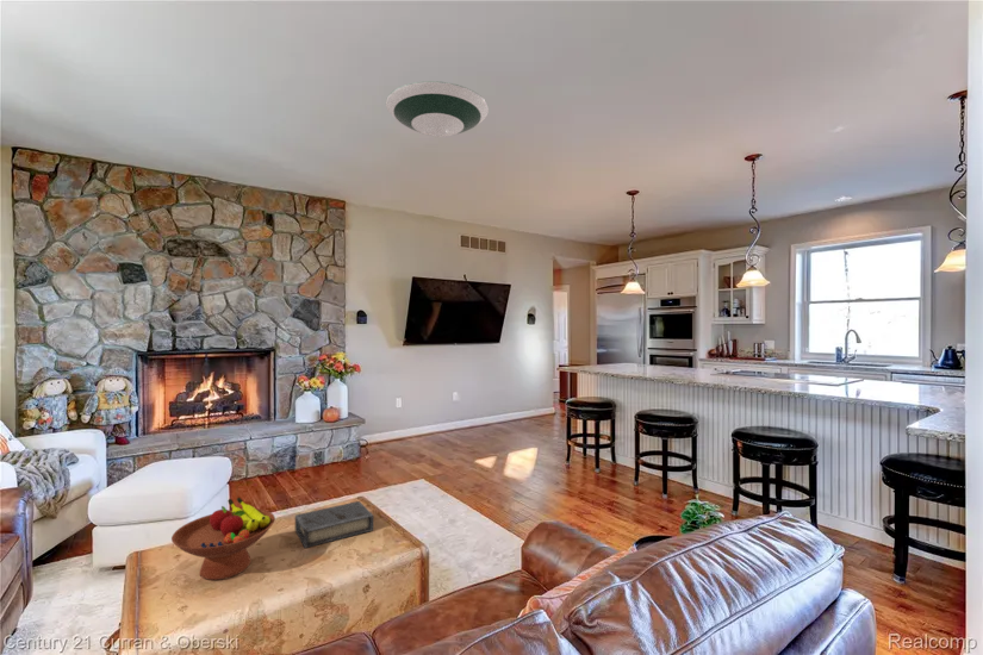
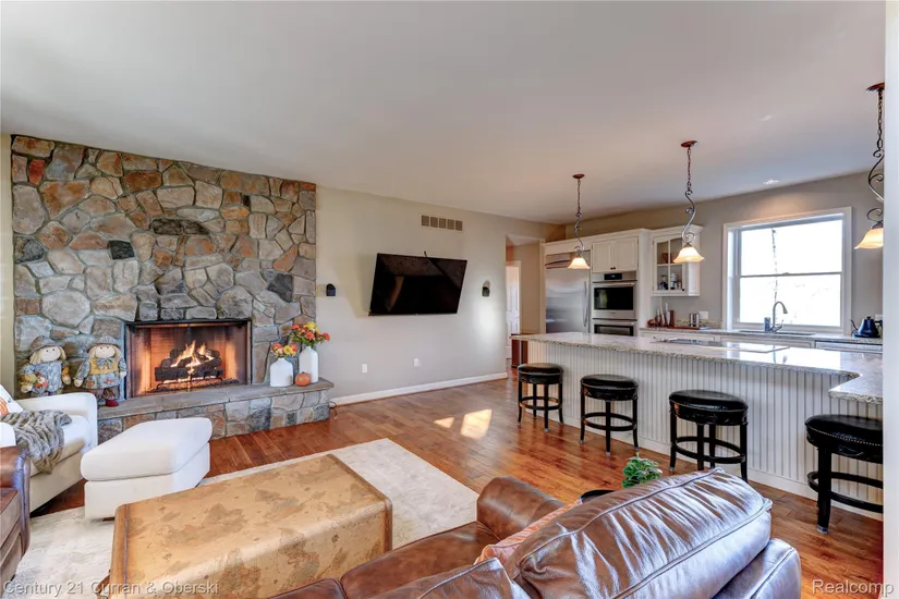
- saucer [385,80,490,138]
- fruit bowl [170,497,276,581]
- book [294,500,374,549]
